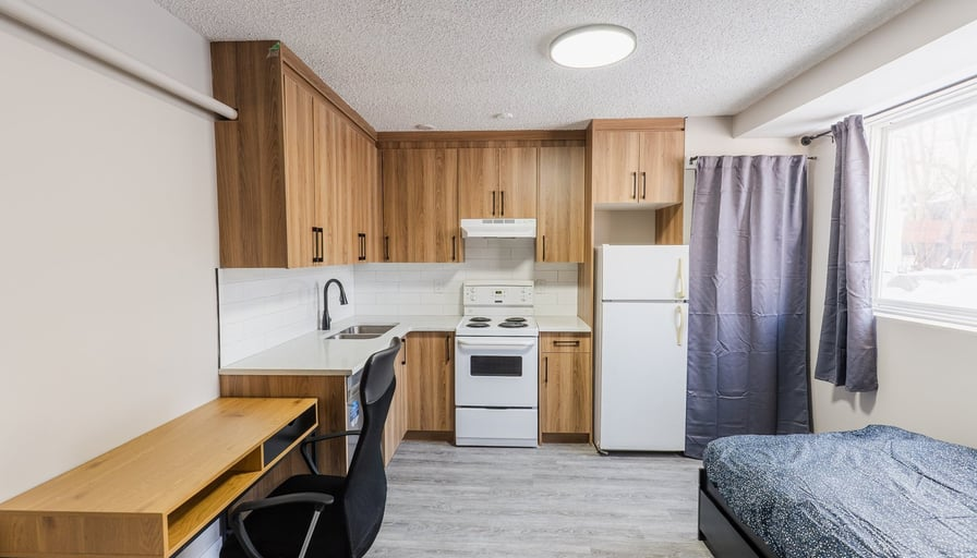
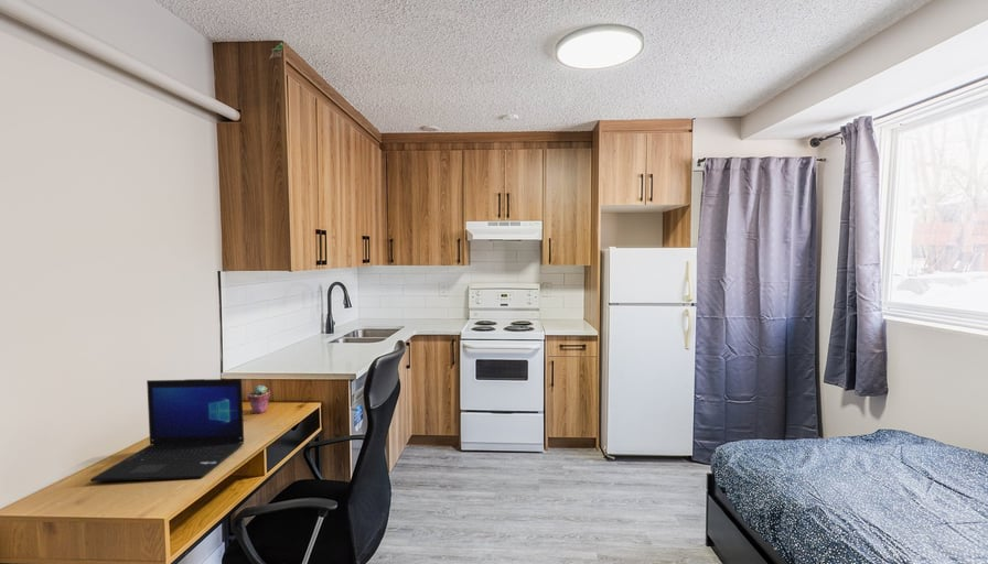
+ potted succulent [247,384,271,414]
+ laptop [89,378,245,482]
